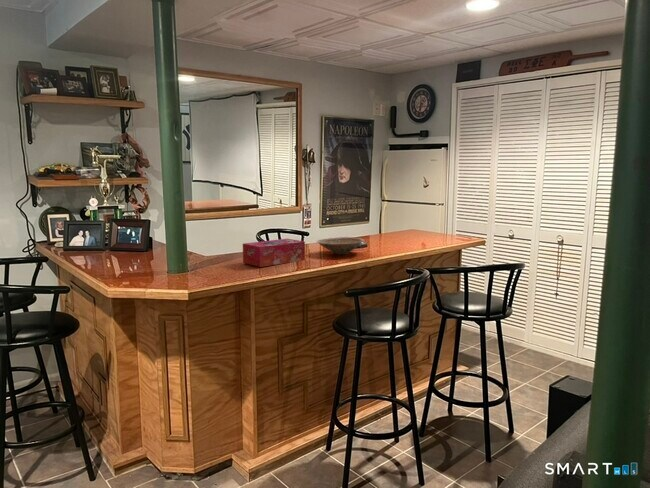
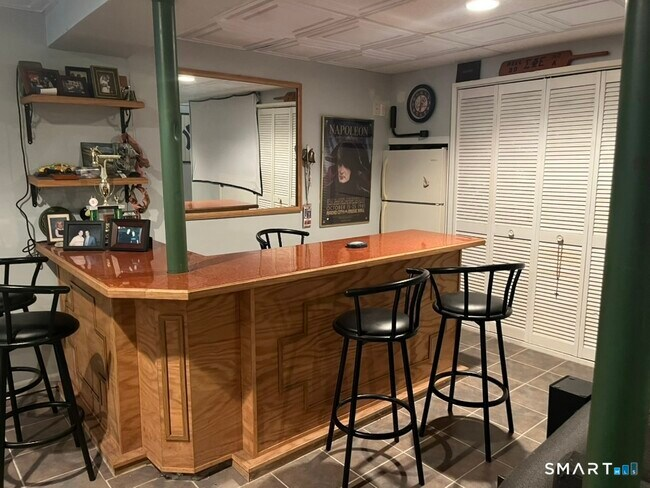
- bowl [316,236,365,256]
- tissue box [242,238,306,268]
